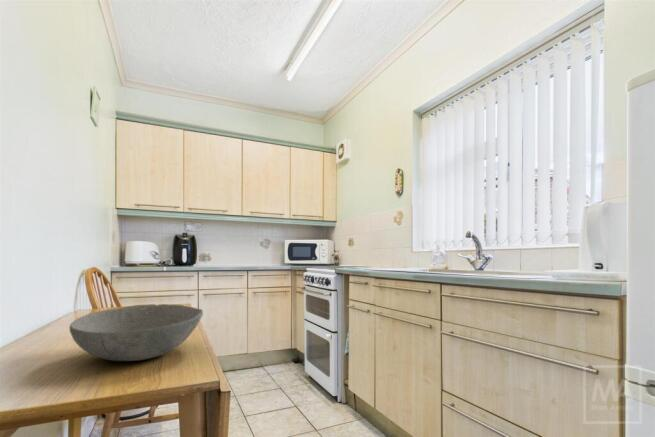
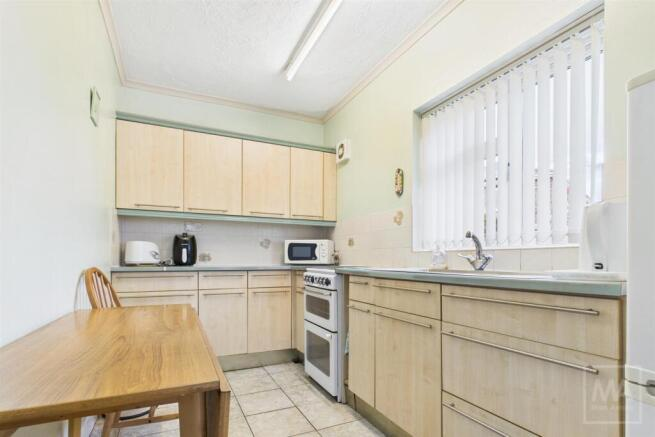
- bowl [68,303,204,362]
